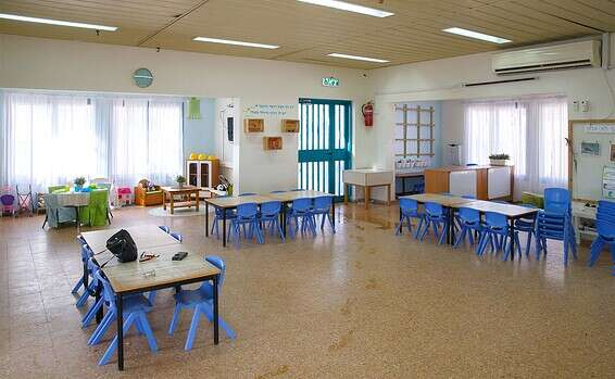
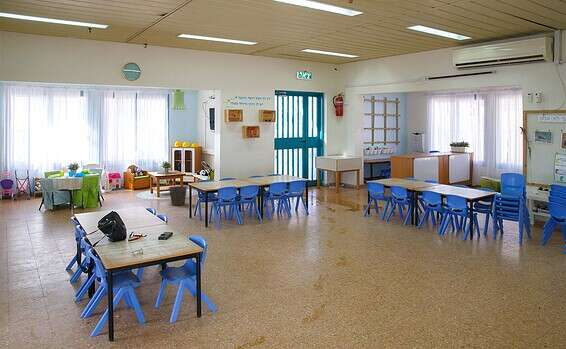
+ waste bin [168,185,188,206]
